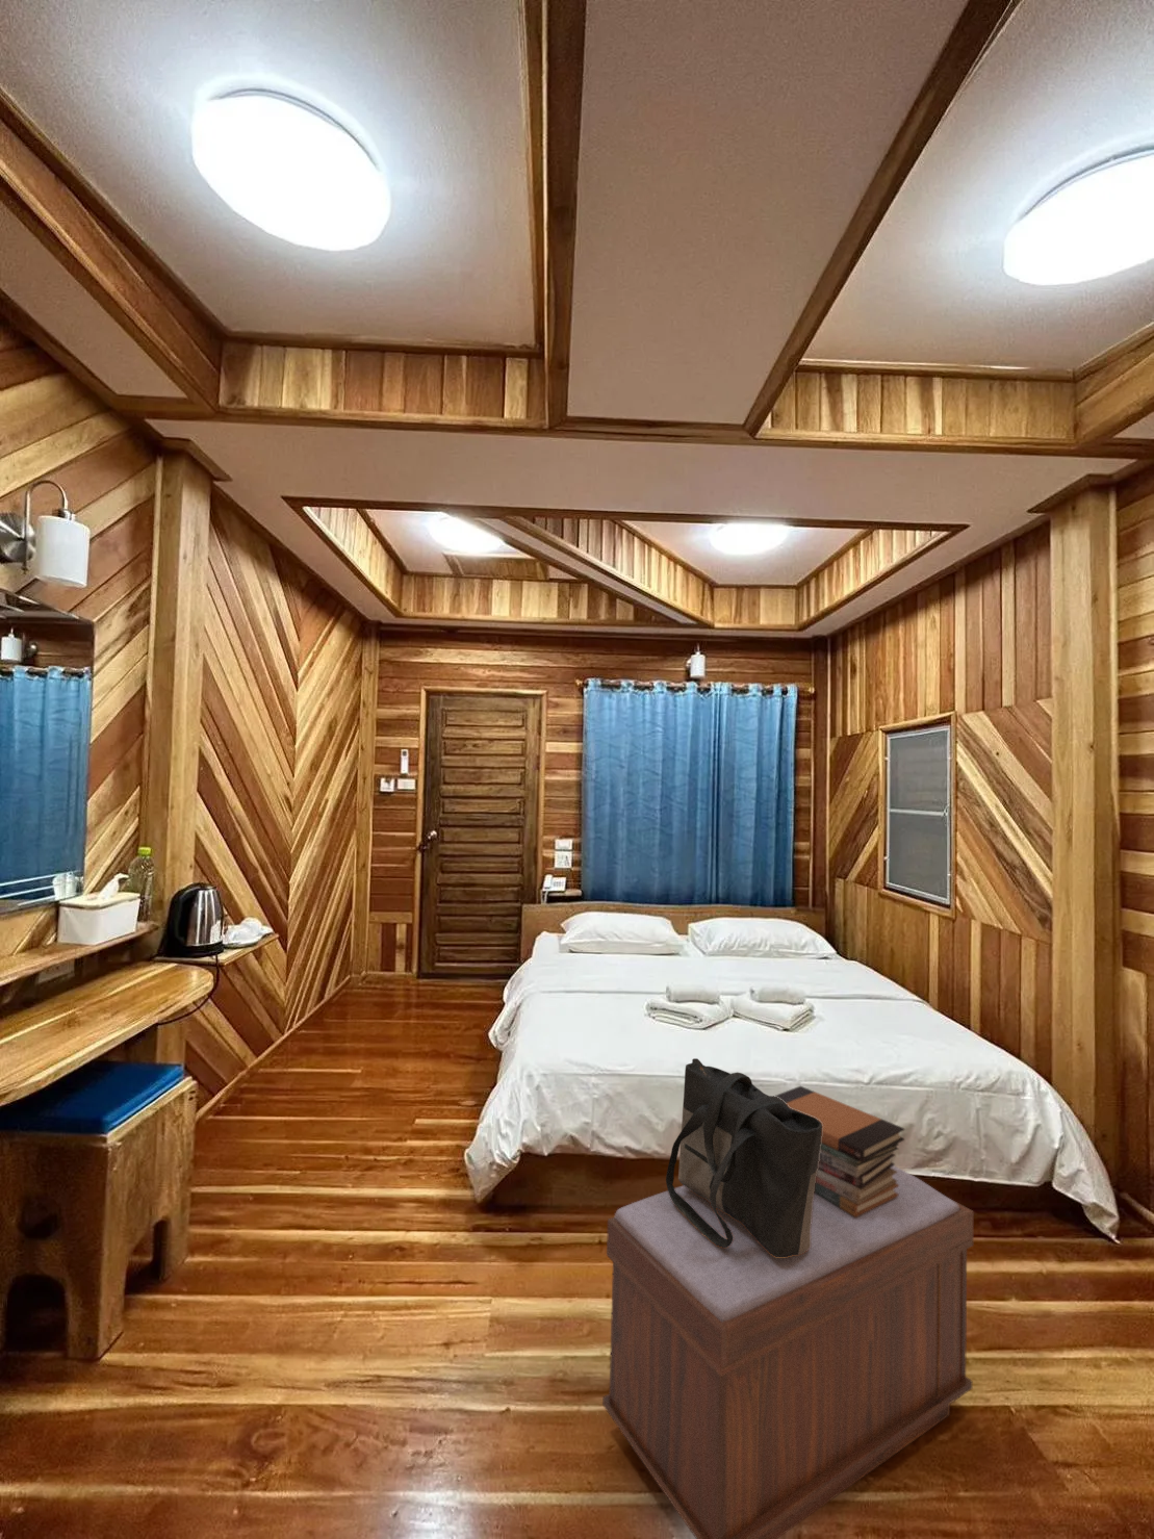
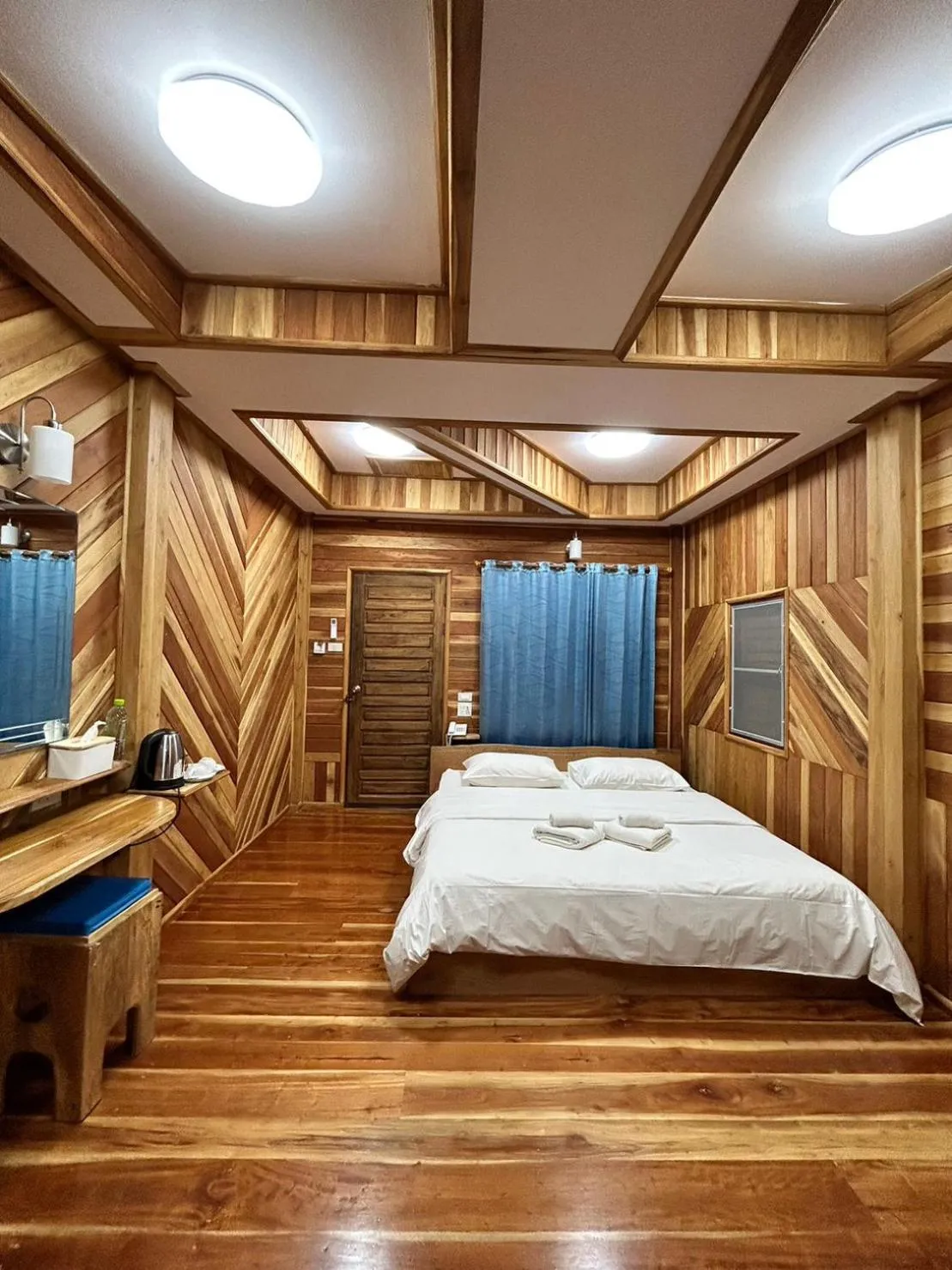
- tote bag [665,1057,823,1257]
- bench [601,1166,973,1539]
- book stack [773,1086,906,1217]
